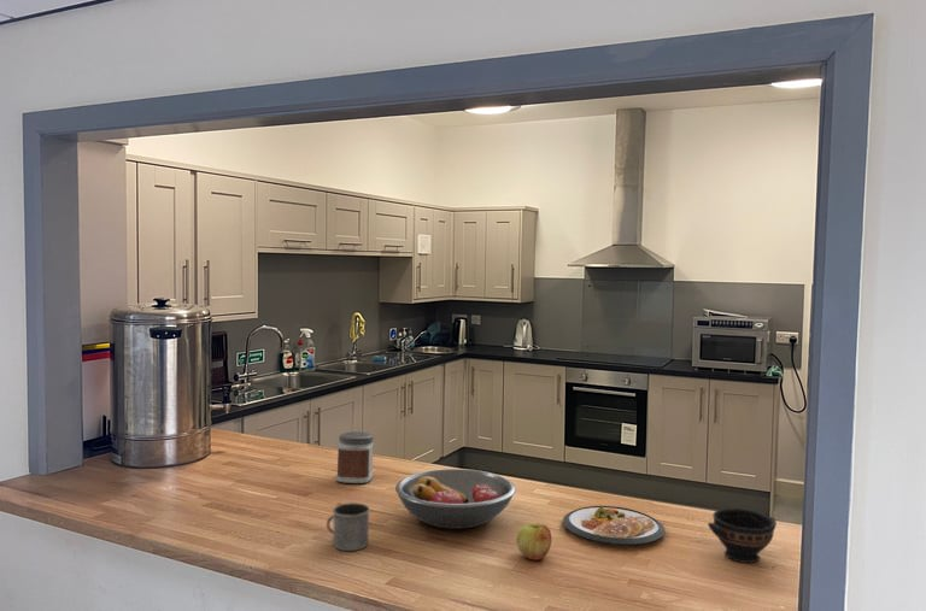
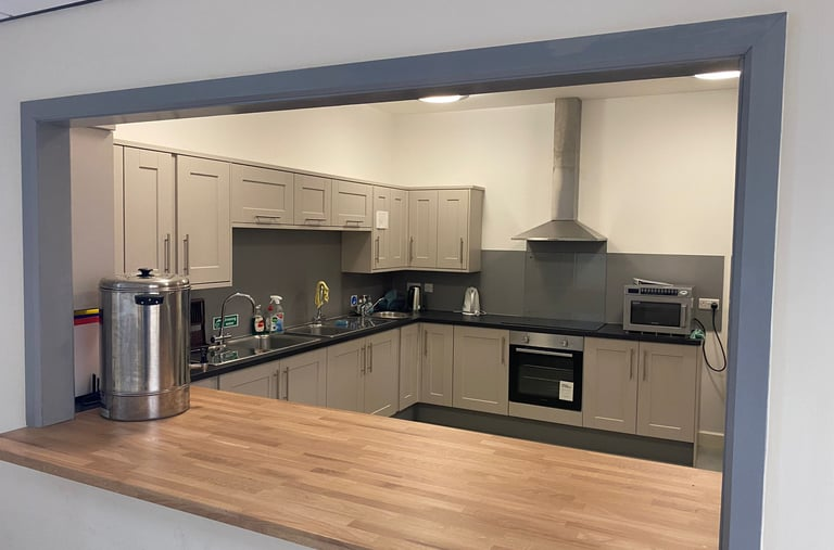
- jar [335,430,375,484]
- fruit bowl [394,468,517,530]
- mug [326,501,371,552]
- dish [562,505,667,547]
- bowl [707,507,778,564]
- apple [515,523,552,560]
